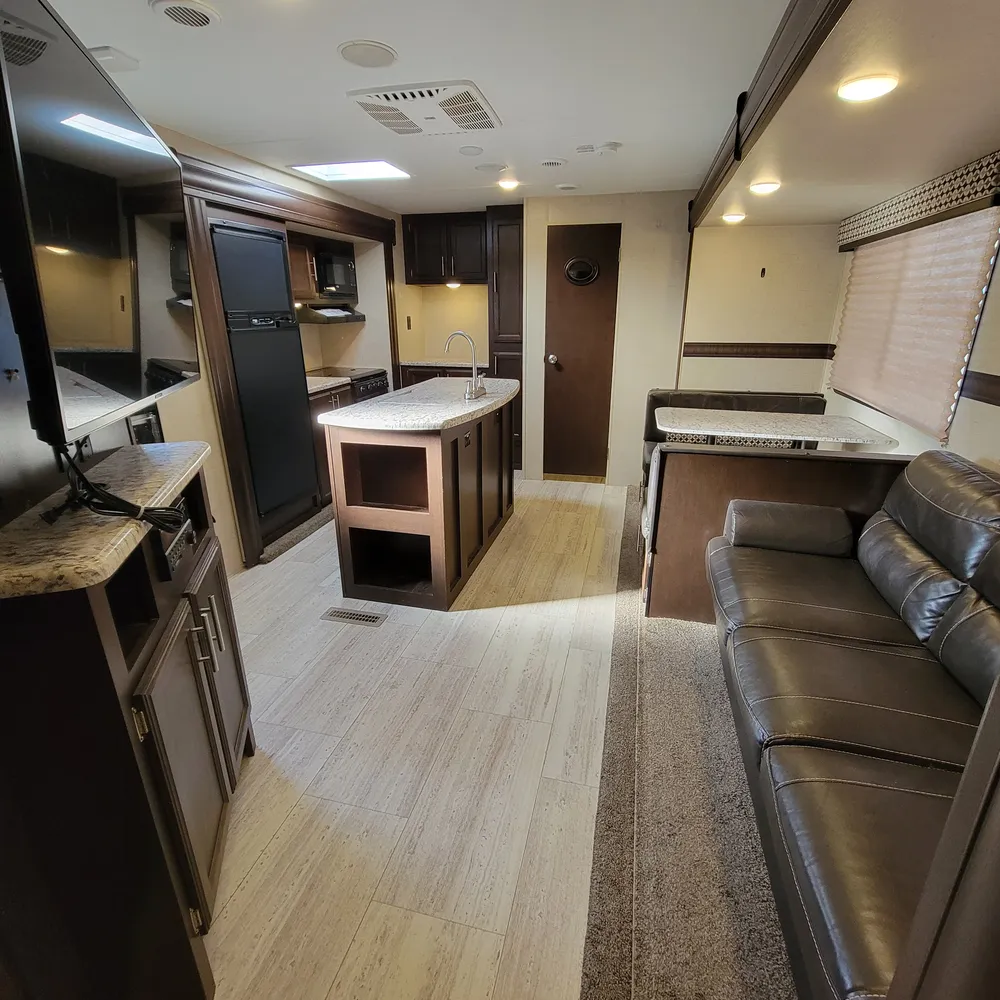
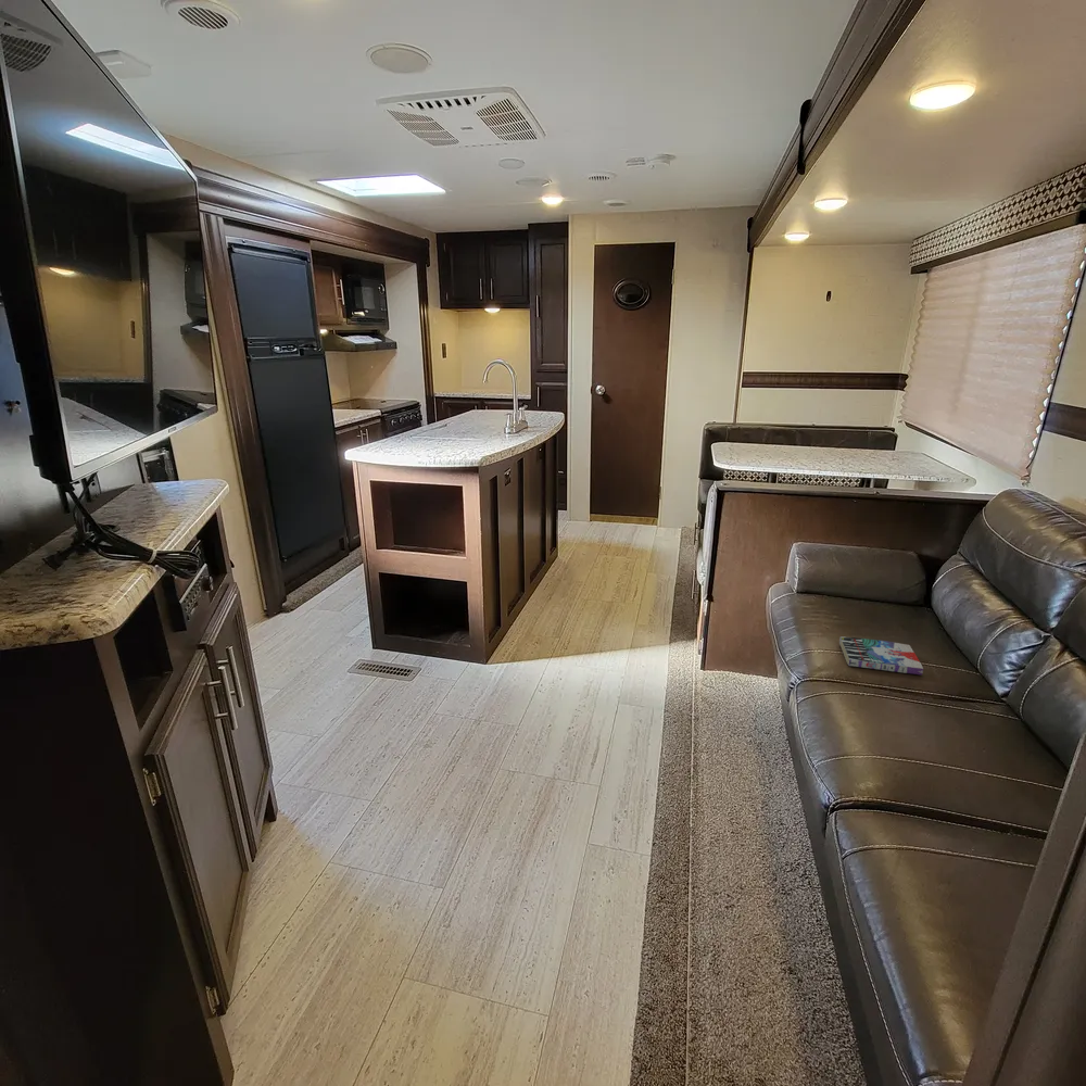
+ book [838,636,924,677]
